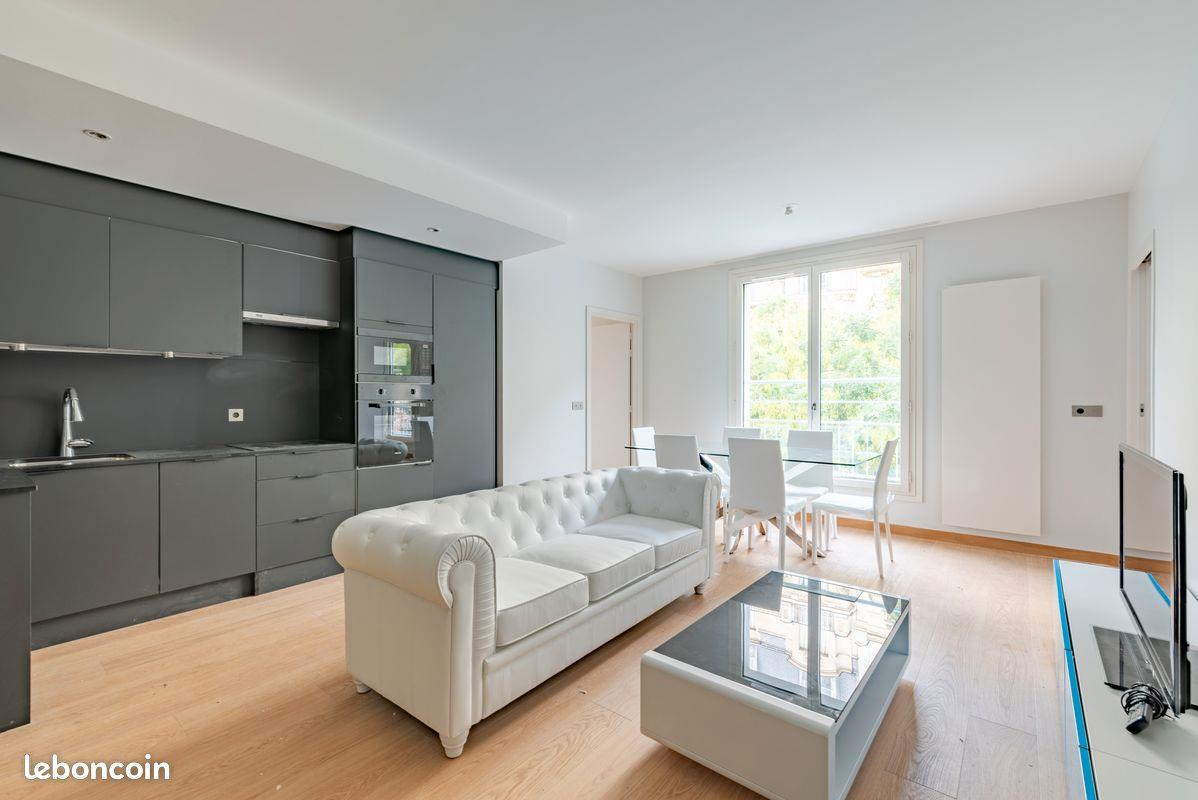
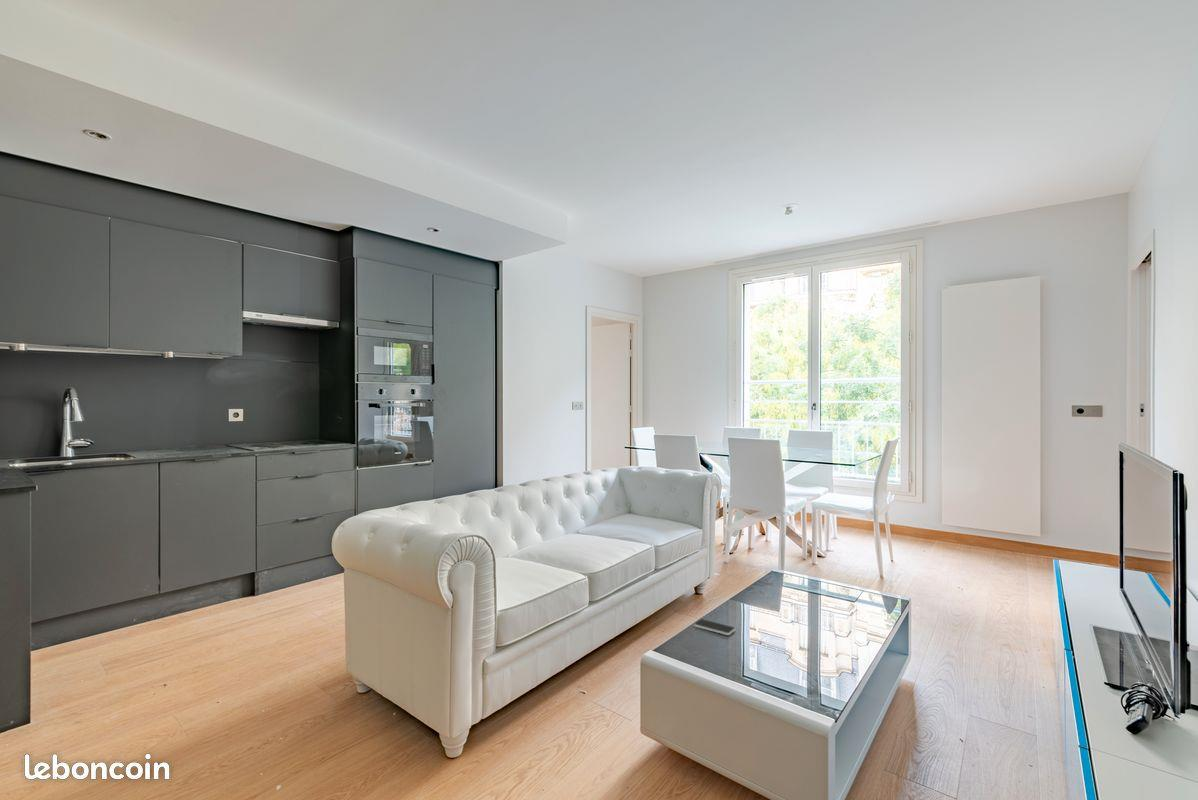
+ smartphone [693,618,737,636]
